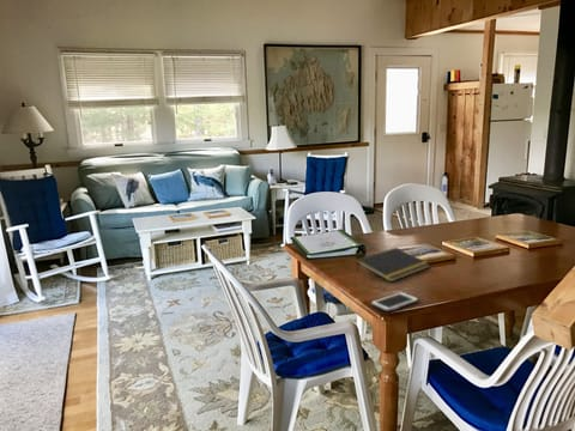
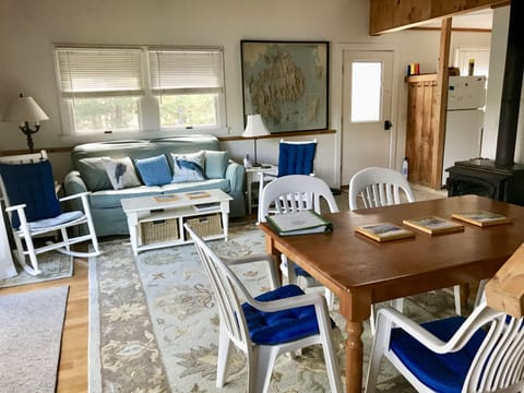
- cell phone [369,291,419,312]
- notepad [355,247,431,283]
